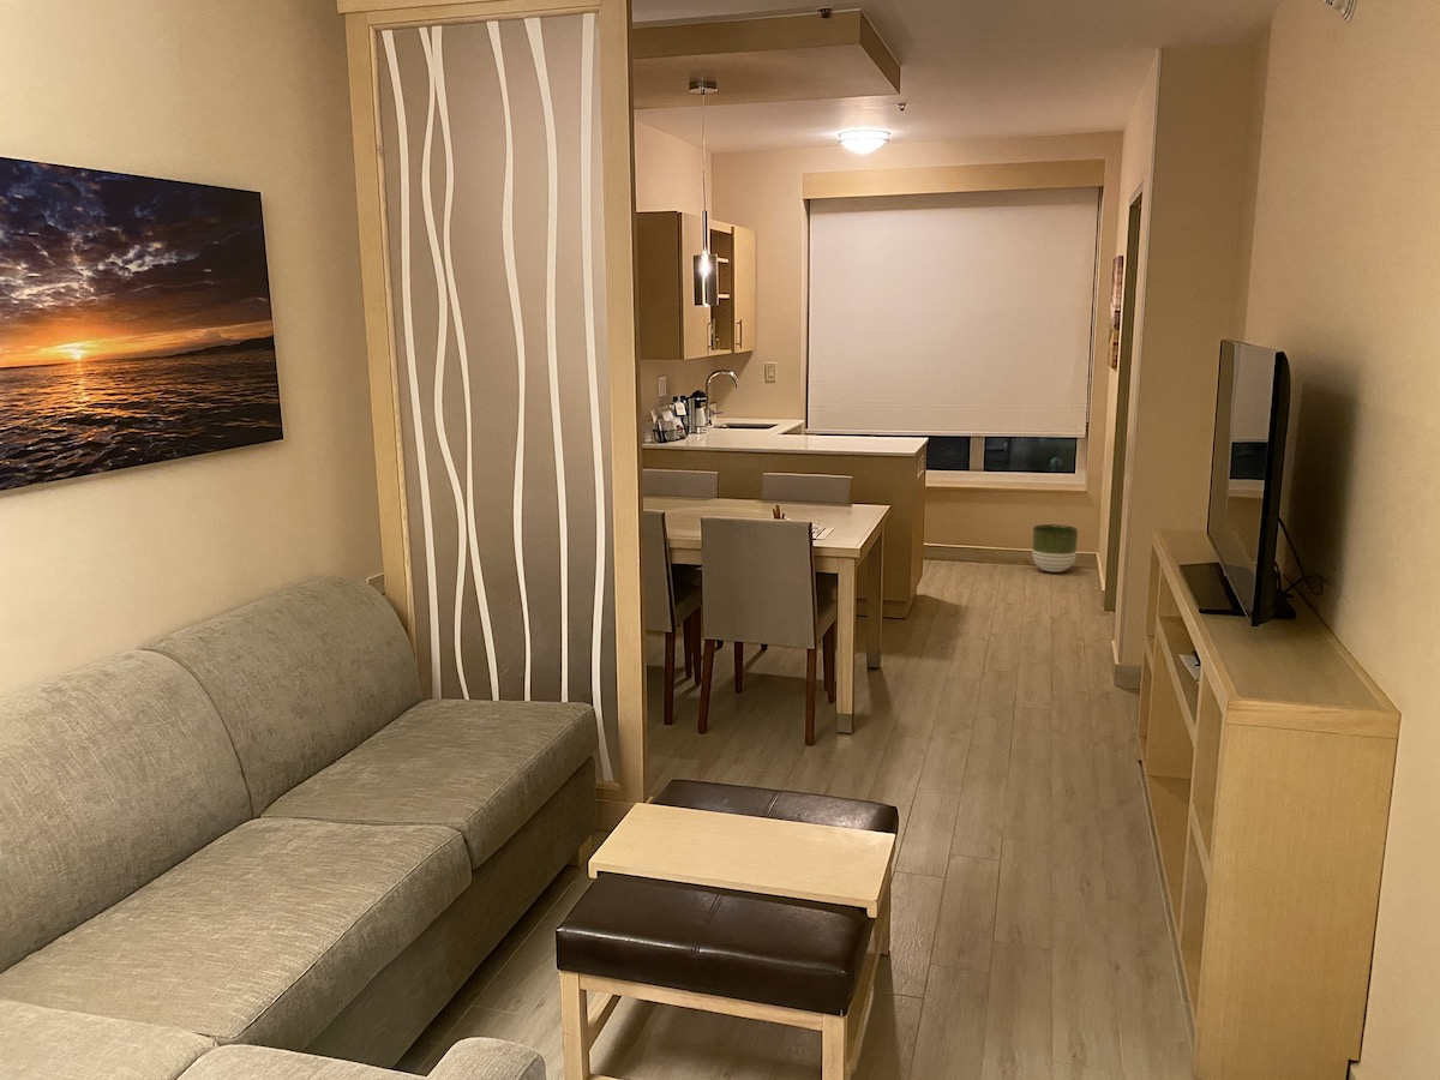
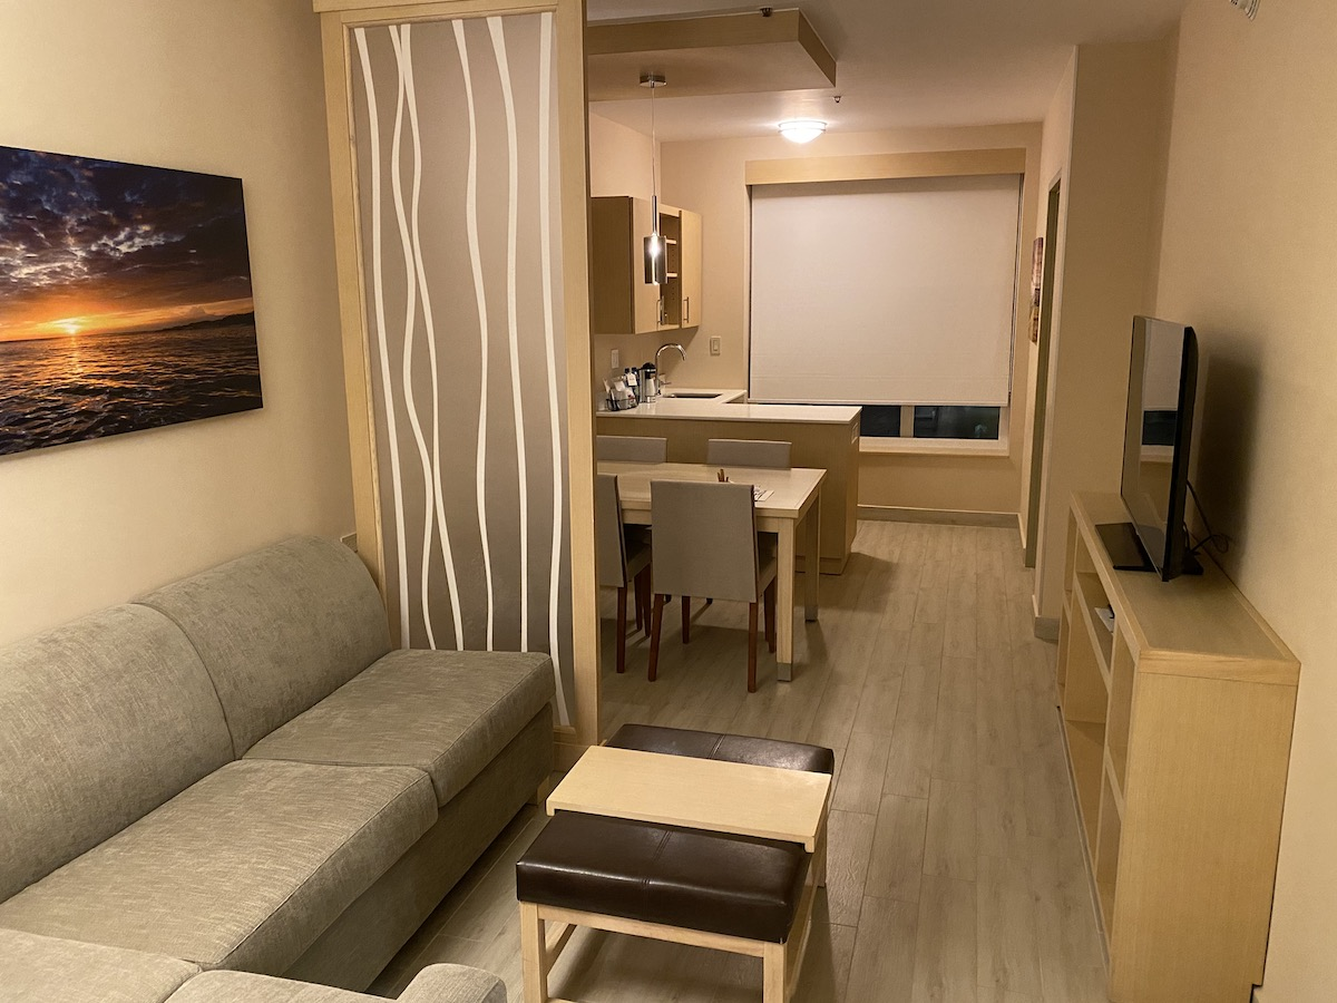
- planter [1031,523,1079,574]
